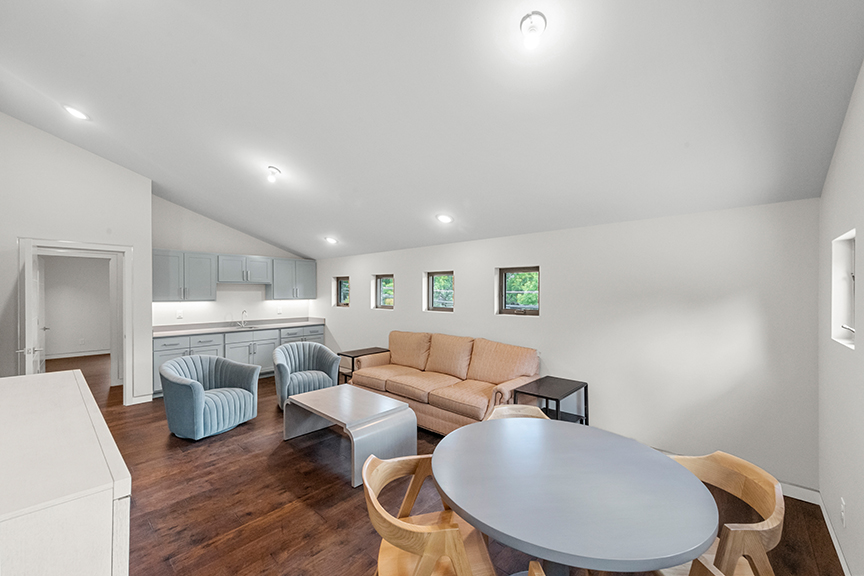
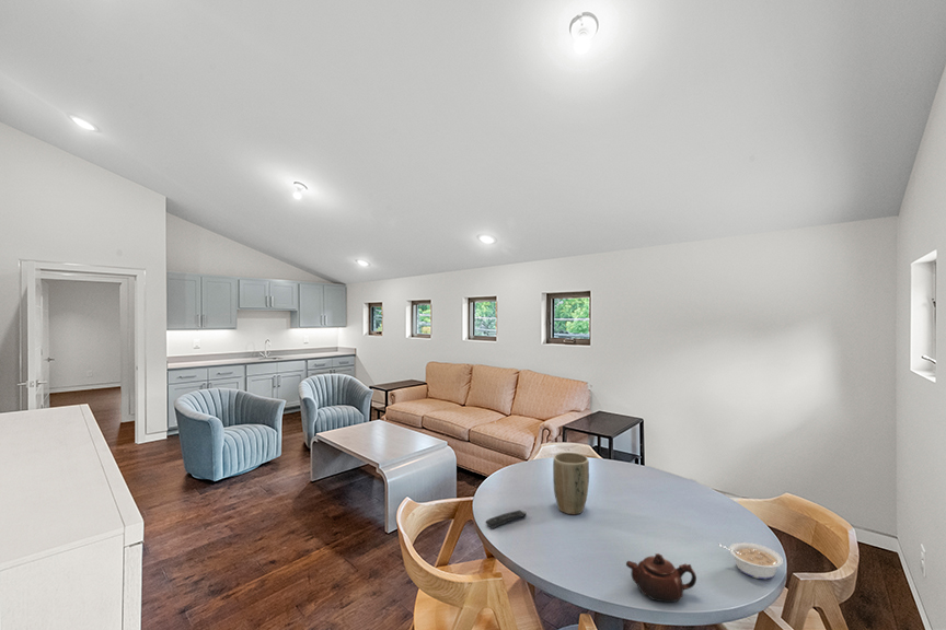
+ legume [718,541,784,581]
+ plant pot [552,452,590,515]
+ teapot [625,552,697,604]
+ remote control [485,510,528,529]
